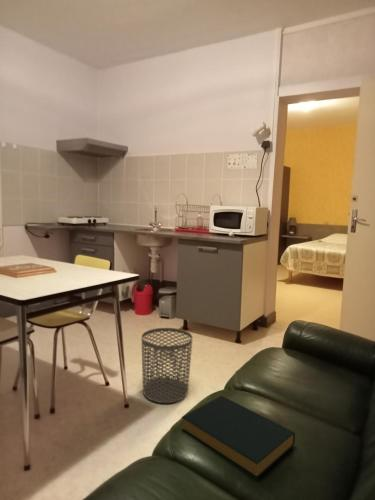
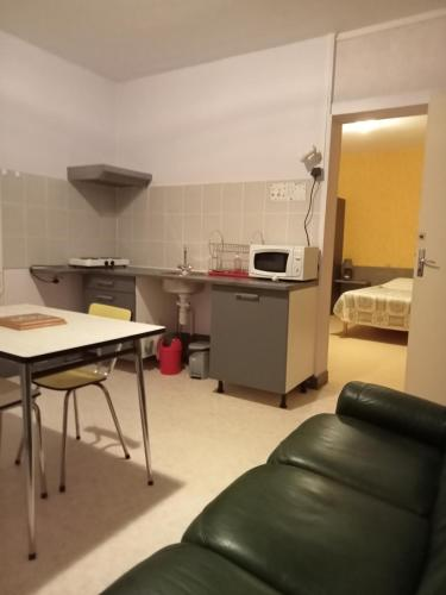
- hardback book [180,395,296,480]
- waste bin [141,327,193,404]
